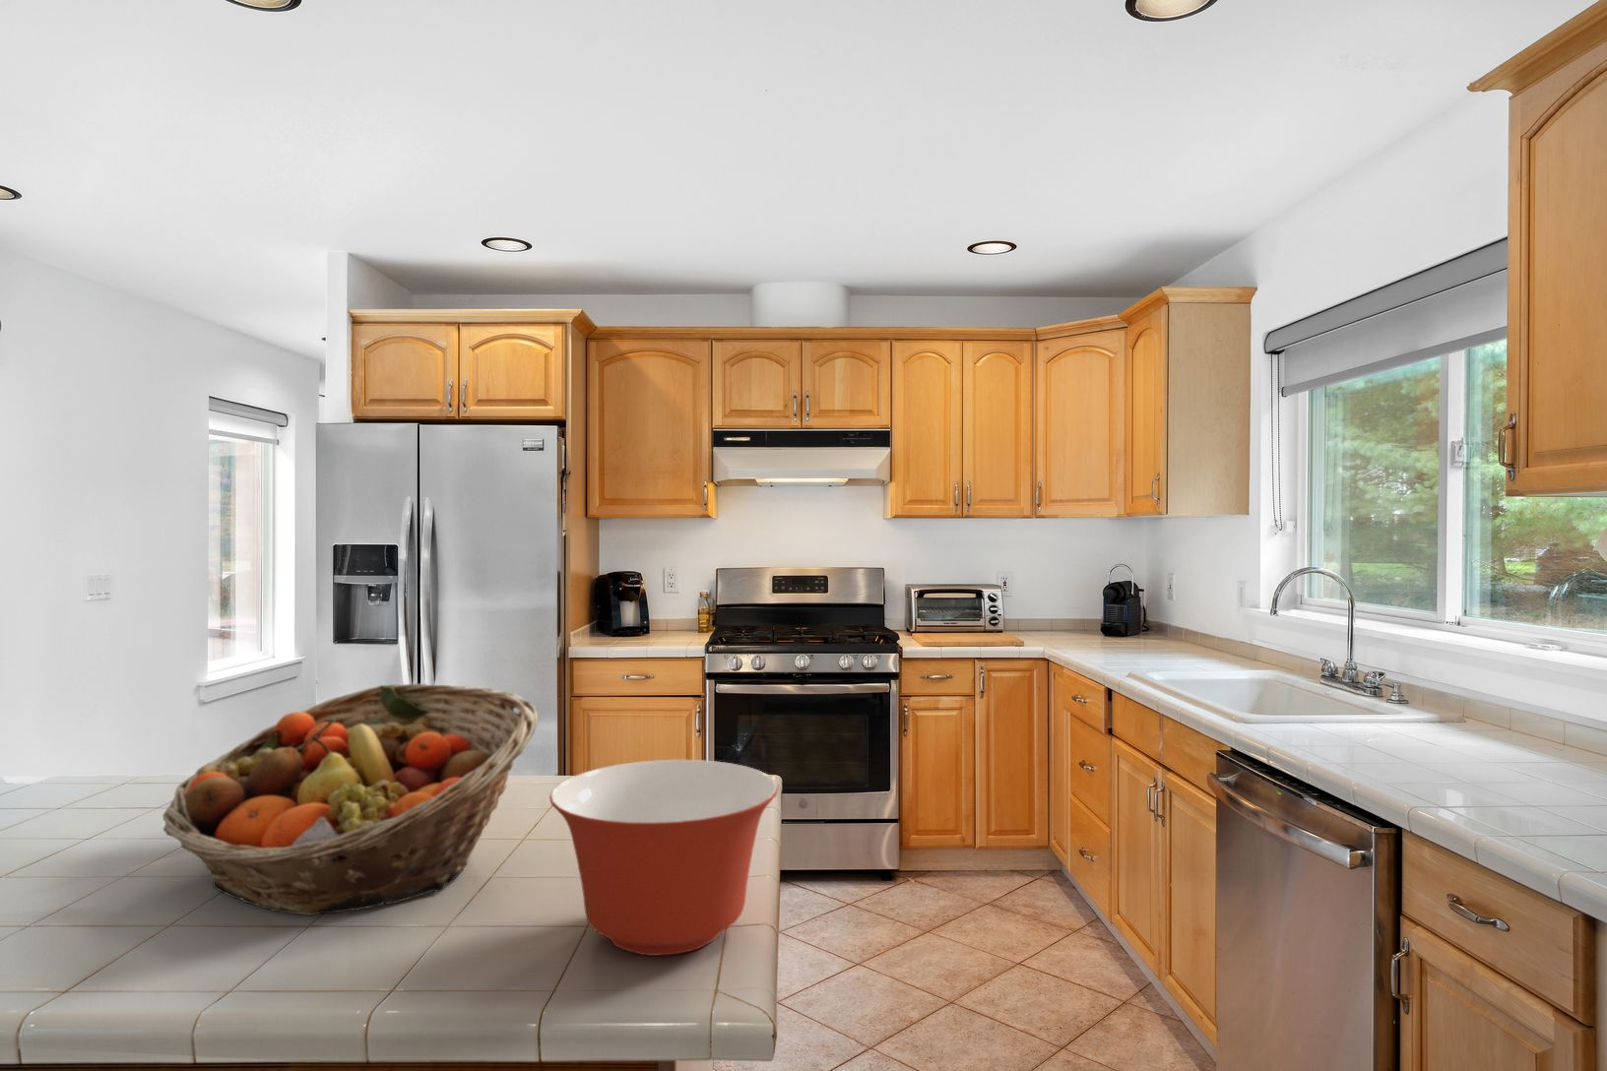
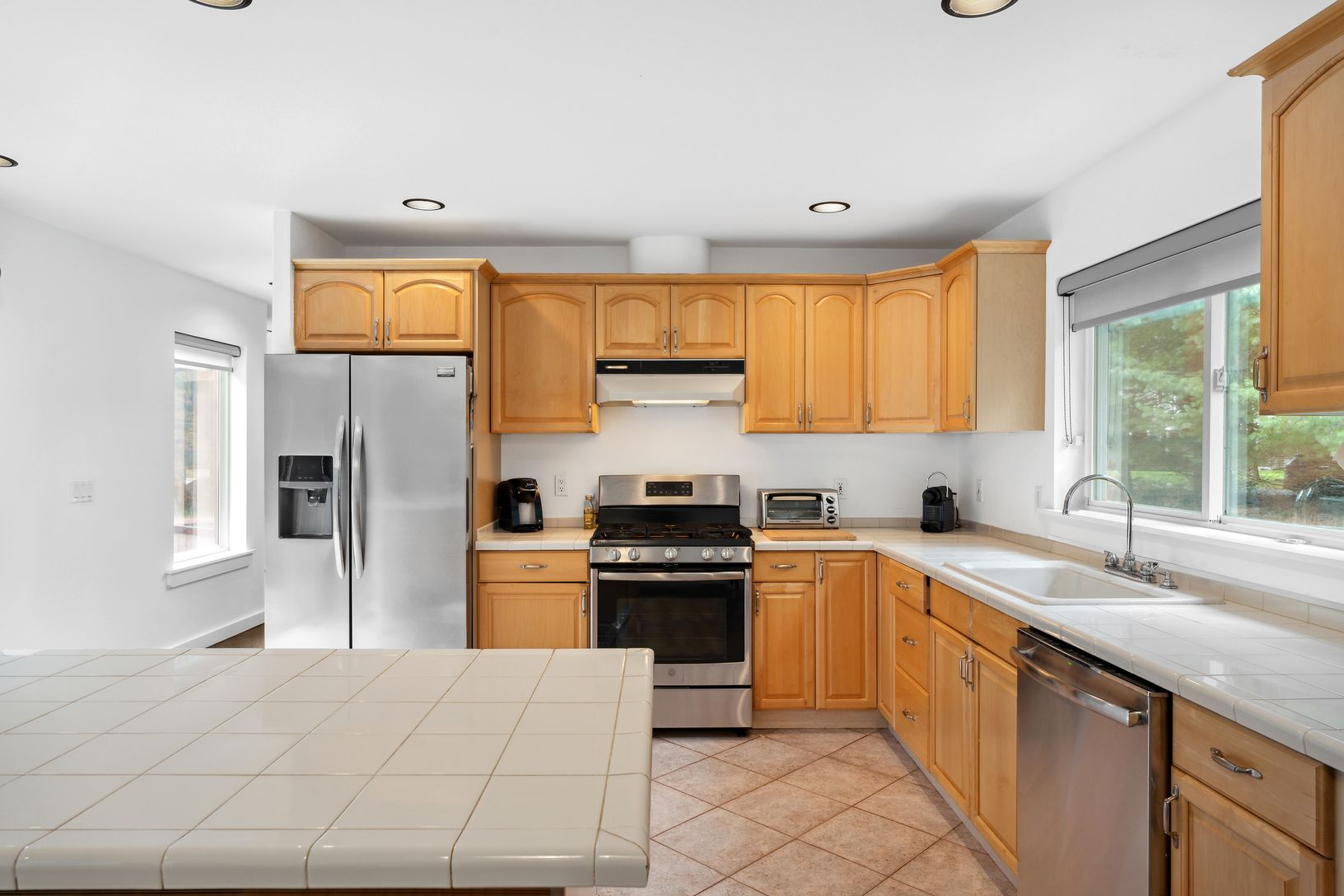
- mixing bowl [549,759,780,956]
- fruit basket [161,684,539,917]
